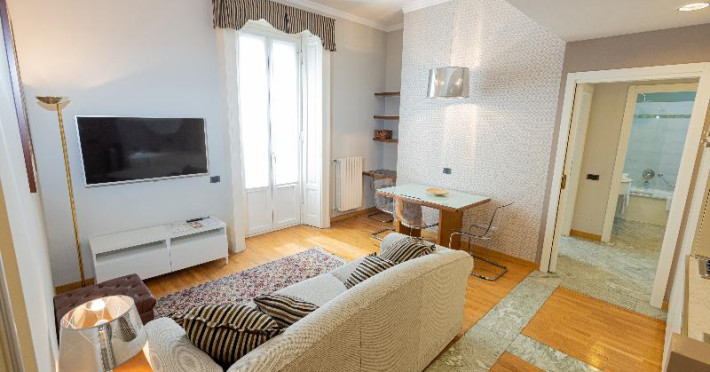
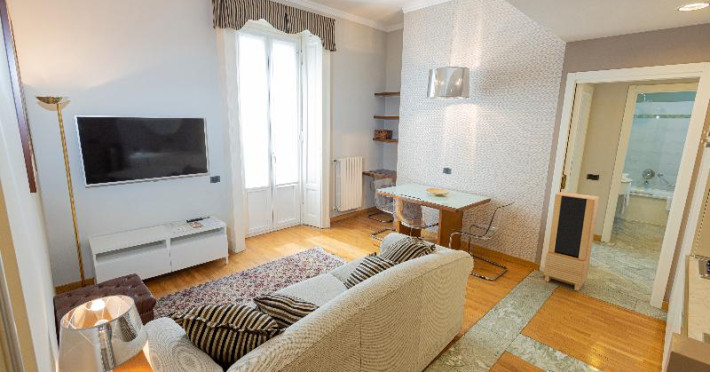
+ storage cabinet [543,191,600,292]
